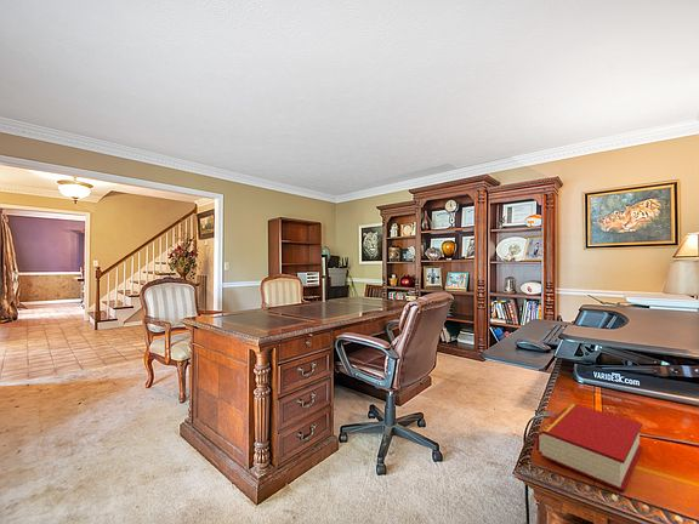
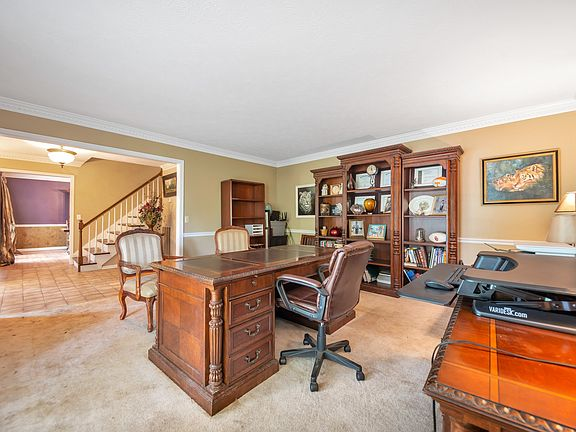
- book [535,401,643,492]
